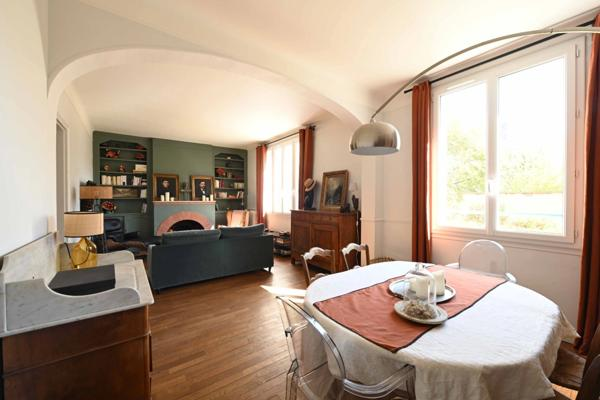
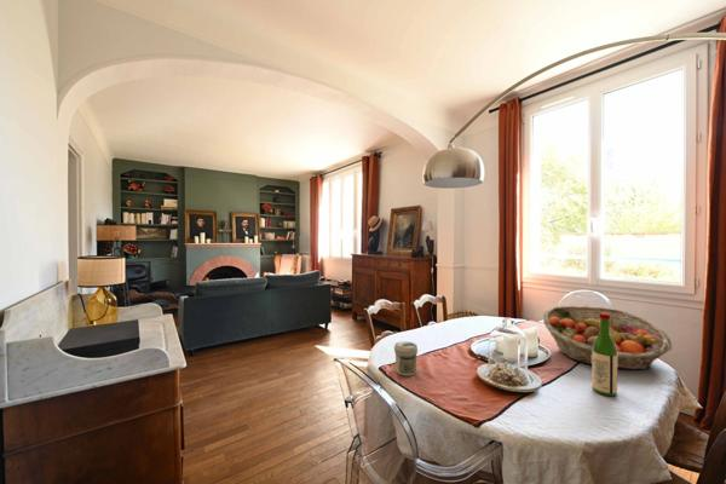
+ wine bottle [590,313,618,397]
+ fruit basket [542,305,673,370]
+ jar [393,340,419,378]
